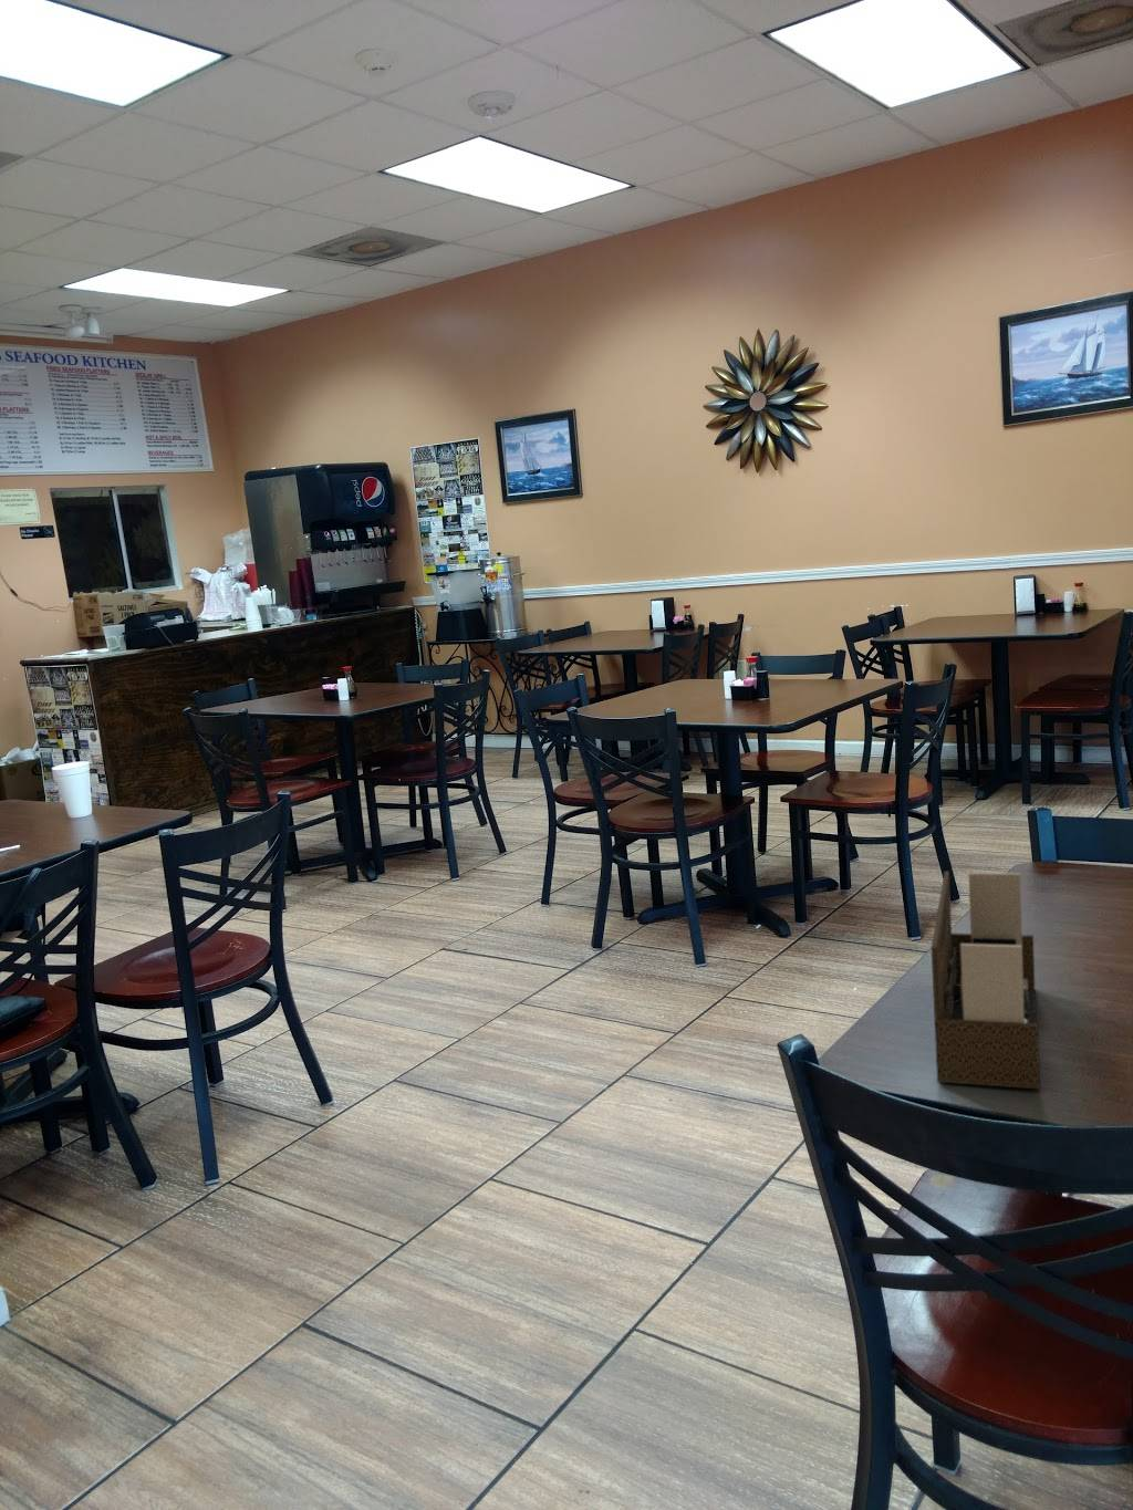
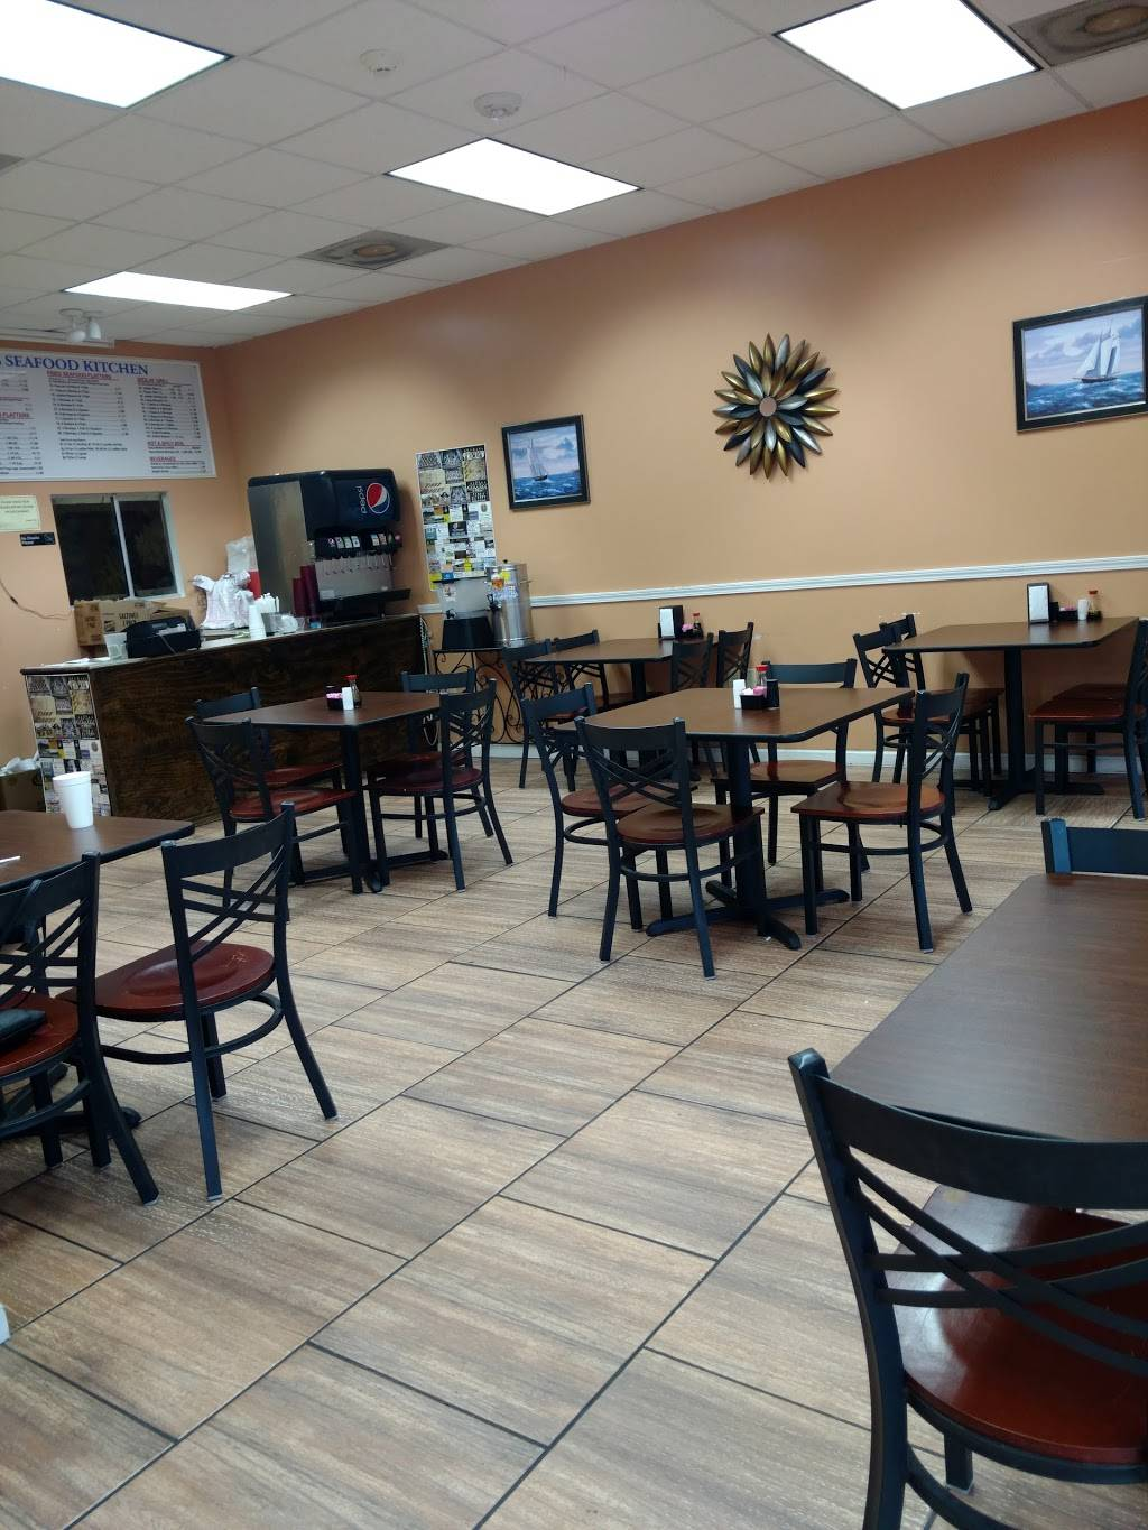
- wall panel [931,871,1041,1091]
